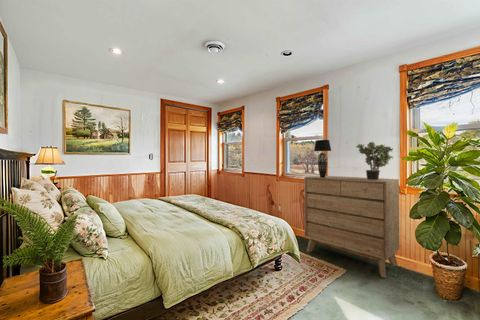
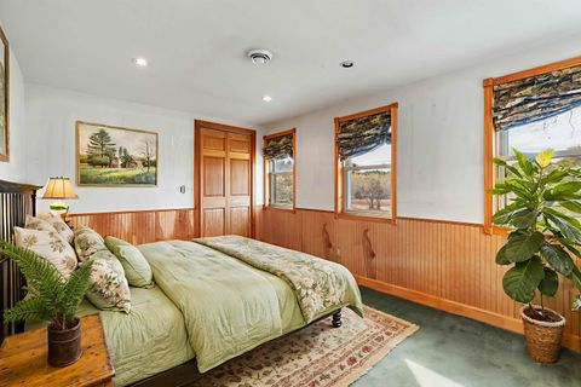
- dresser [303,175,400,279]
- table lamp [313,139,332,178]
- potted plant [354,140,394,180]
